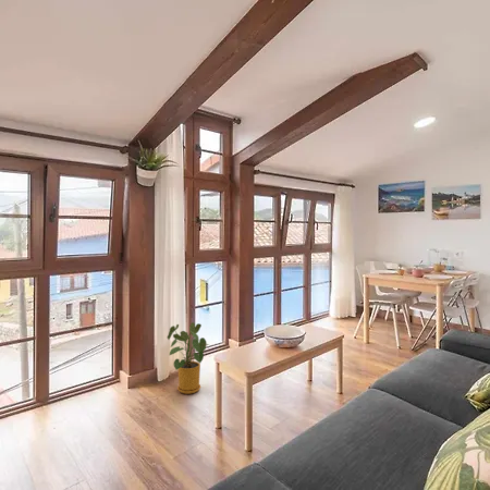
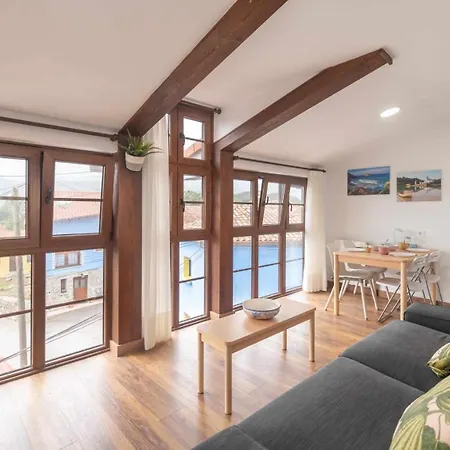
- house plant [166,321,210,395]
